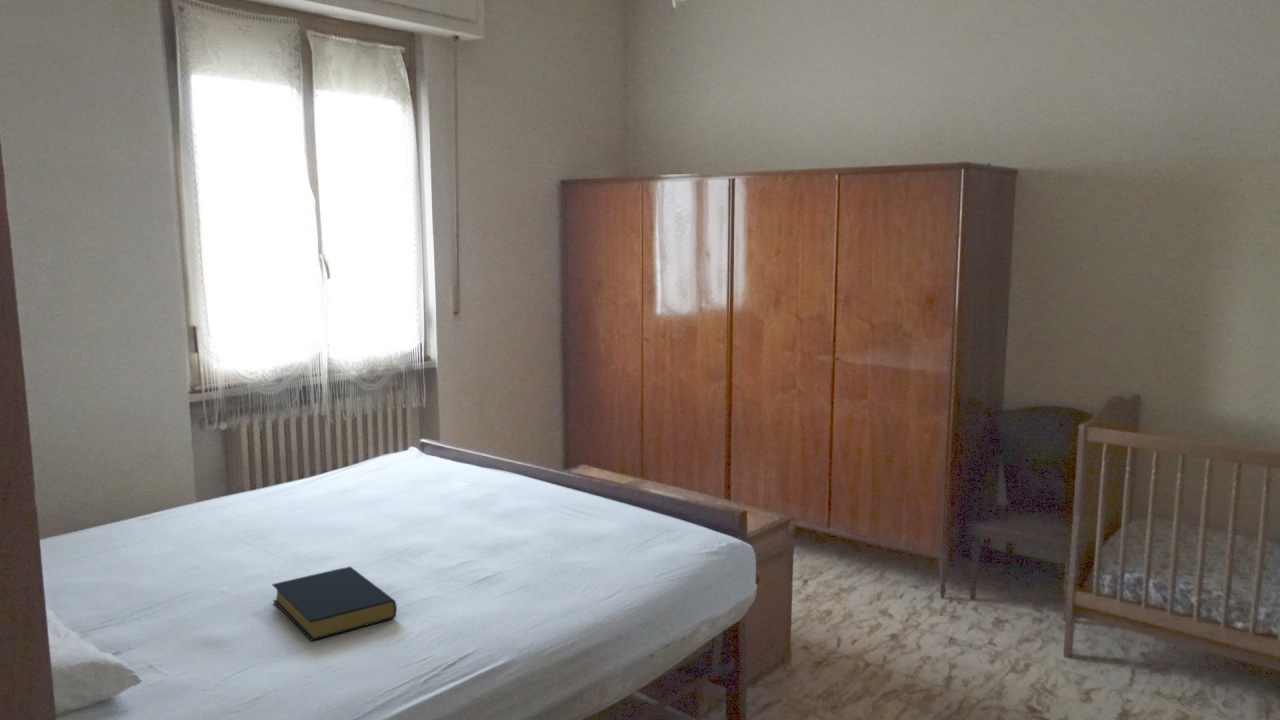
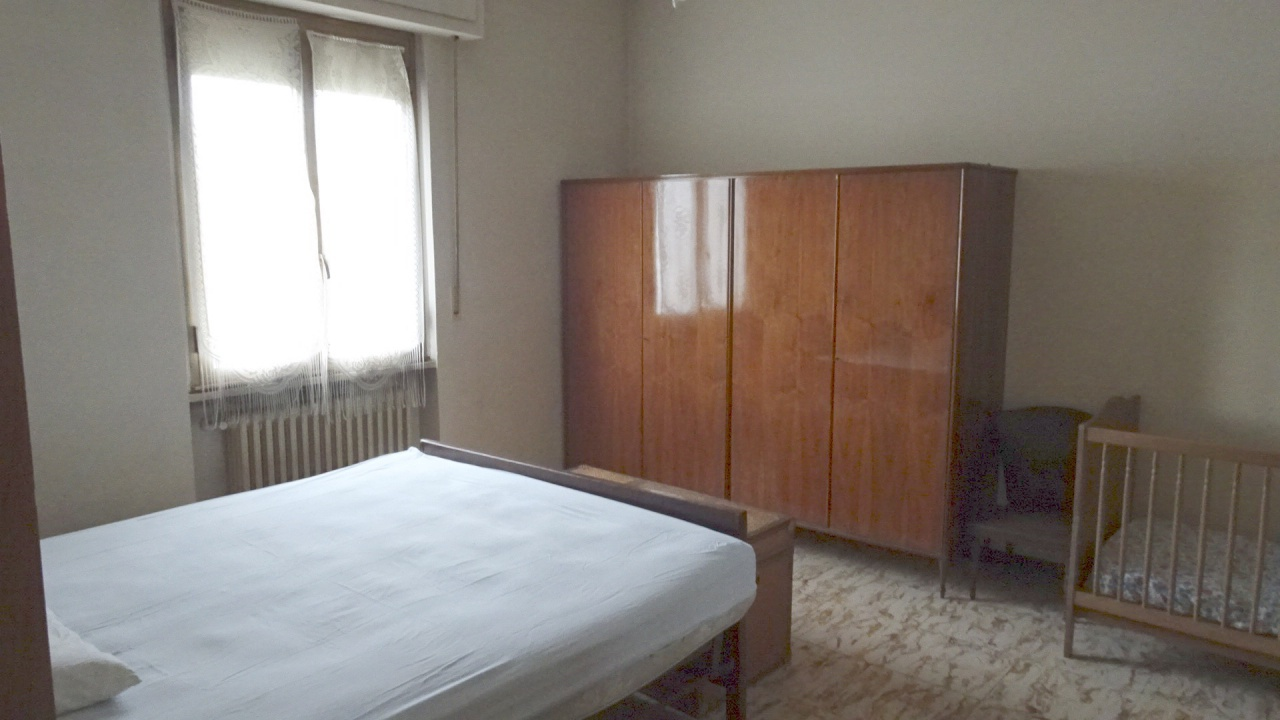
- hardback book [271,566,398,642]
